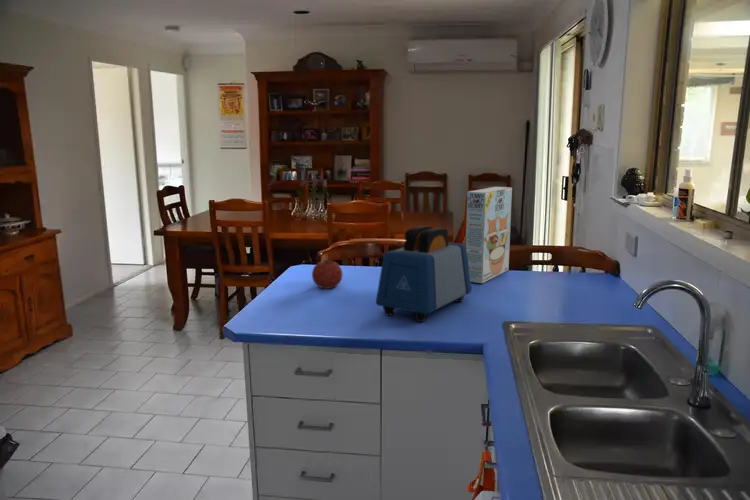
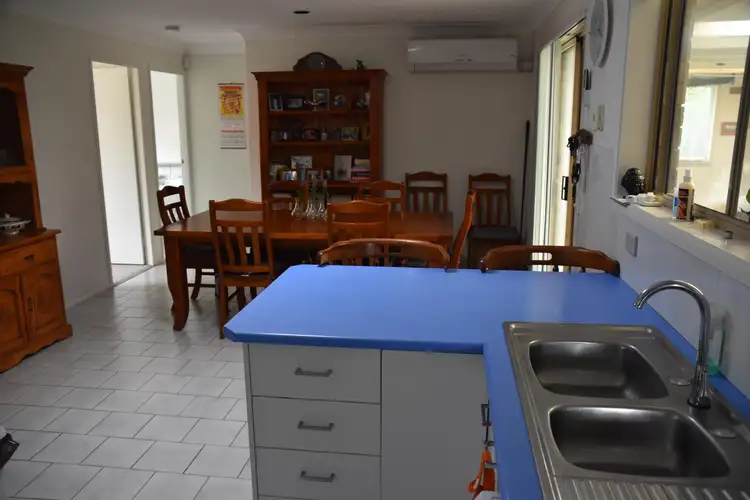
- toaster [375,225,473,323]
- cereal box [465,186,513,284]
- fruit [311,258,344,290]
